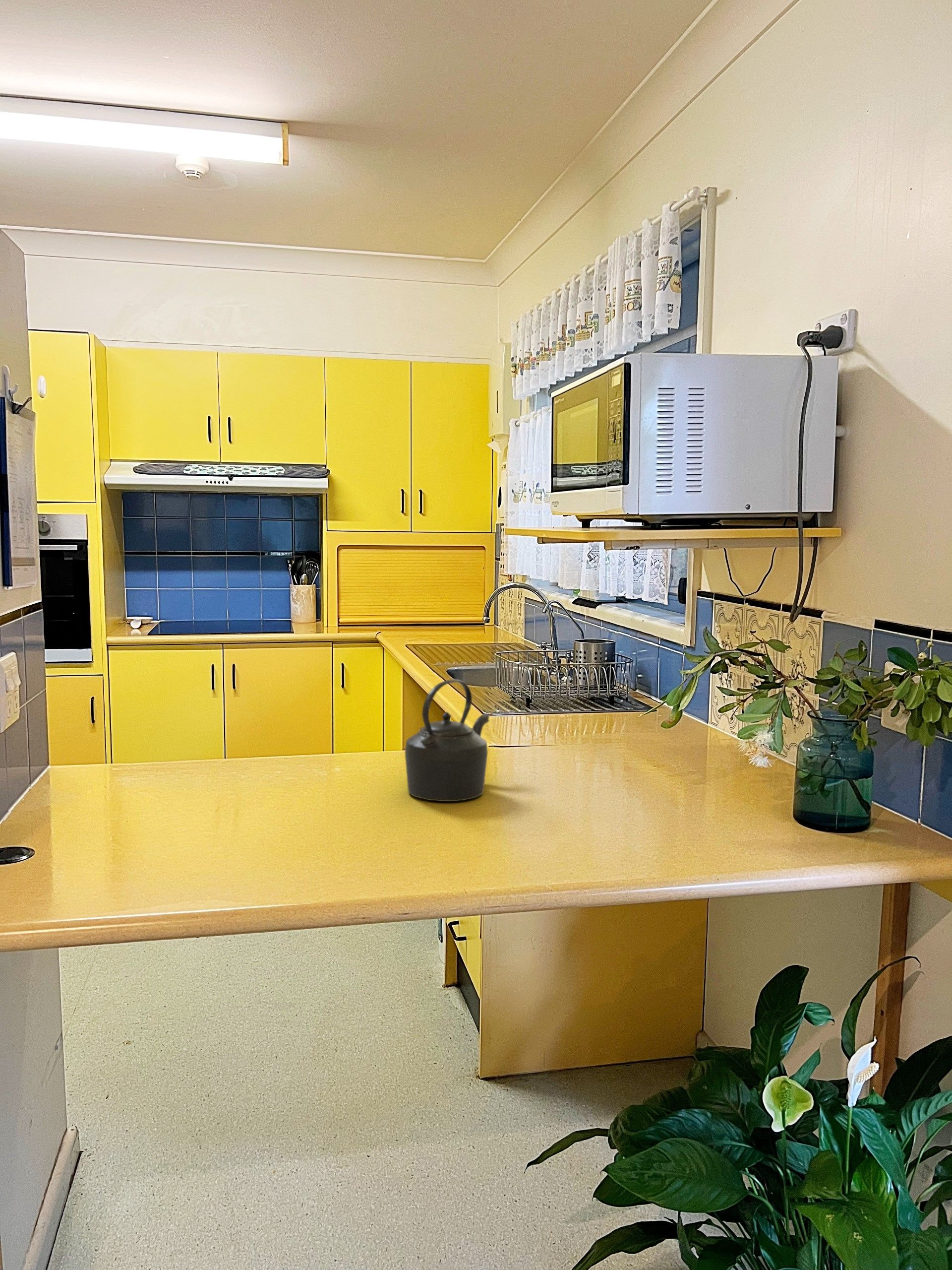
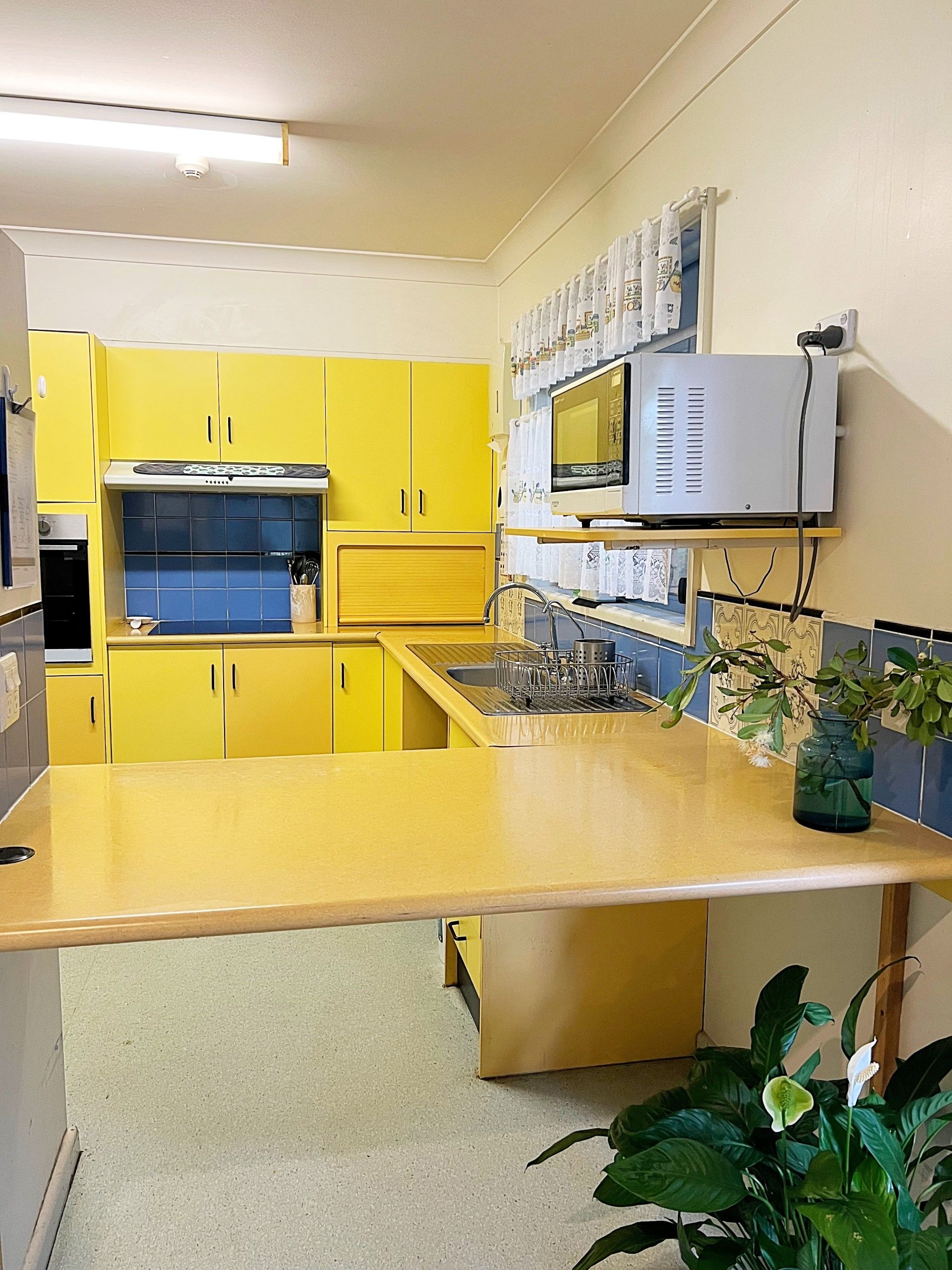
- kettle [404,679,490,802]
